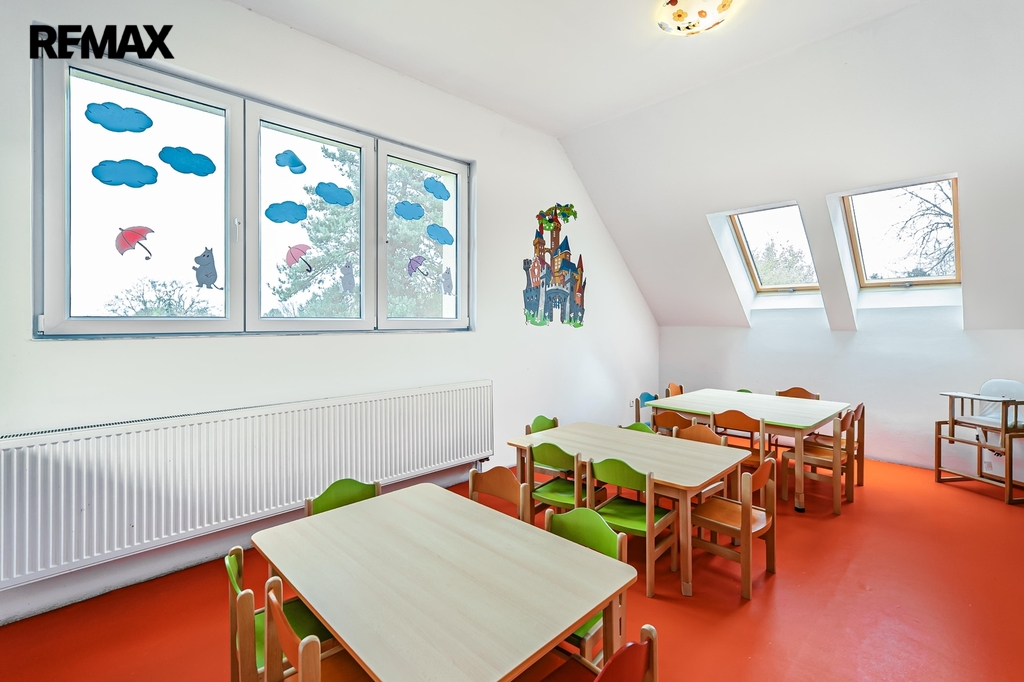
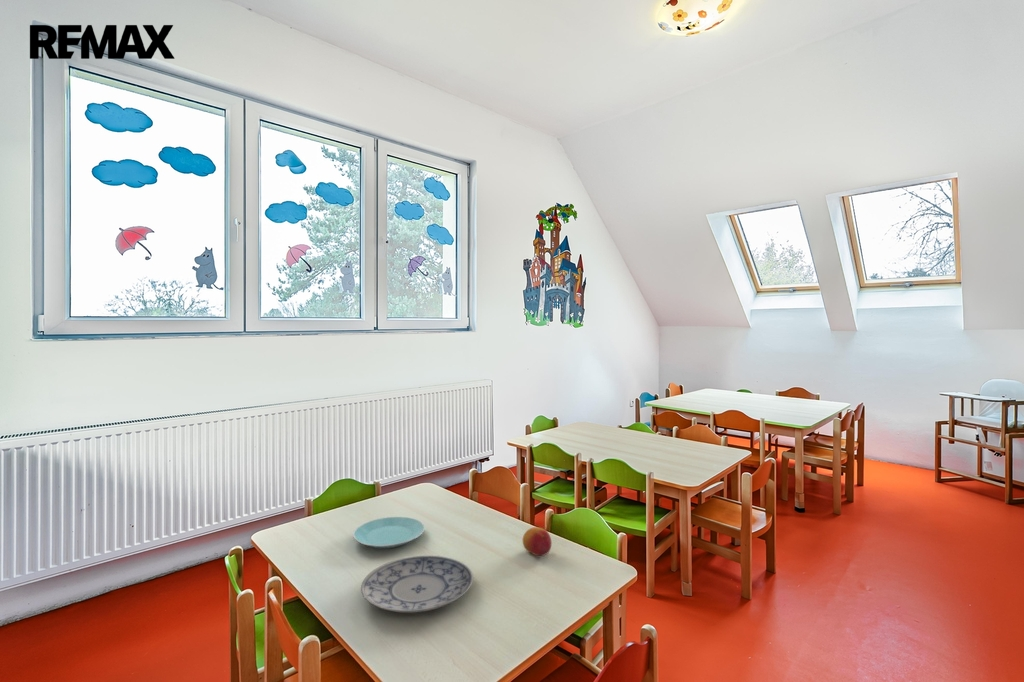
+ plate [352,516,426,549]
+ fruit [522,526,553,557]
+ plate [360,554,474,614]
